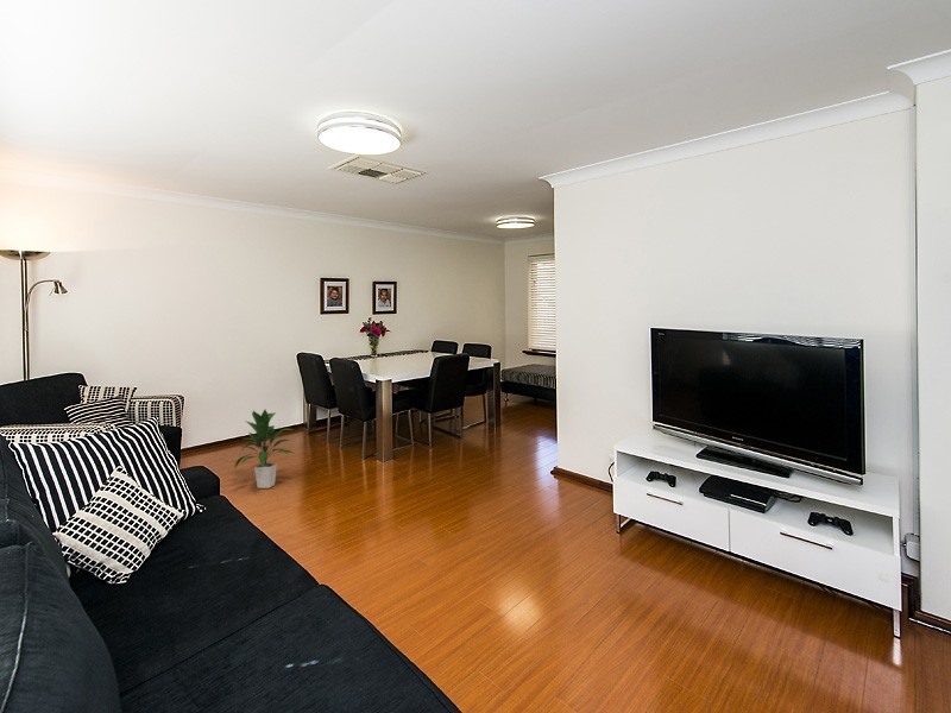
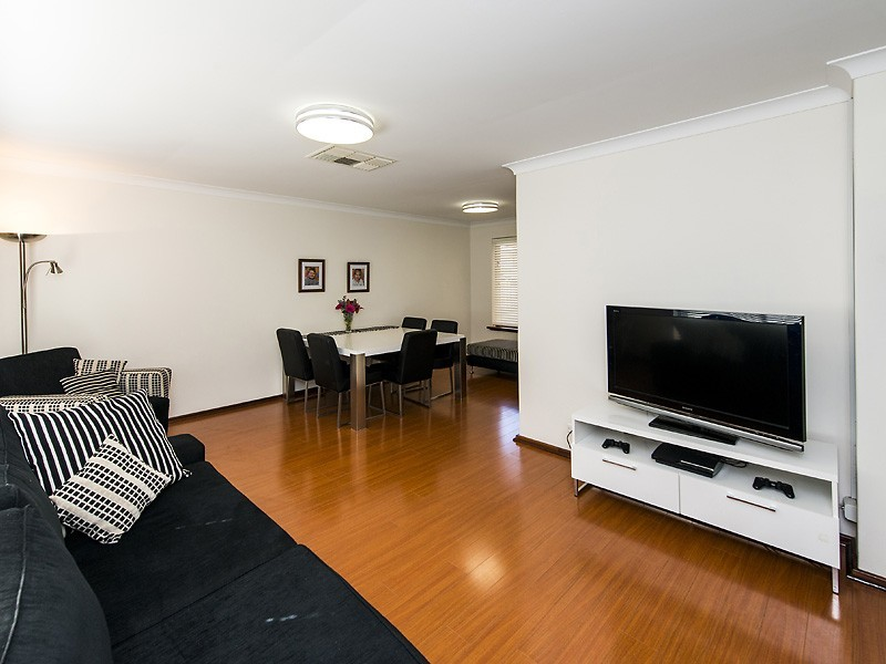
- indoor plant [233,409,296,490]
